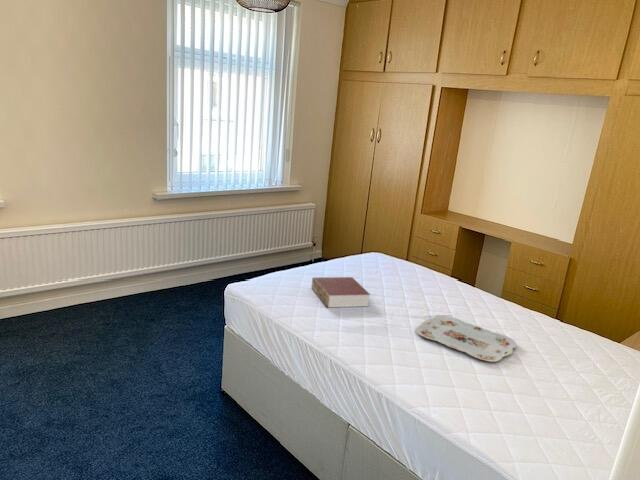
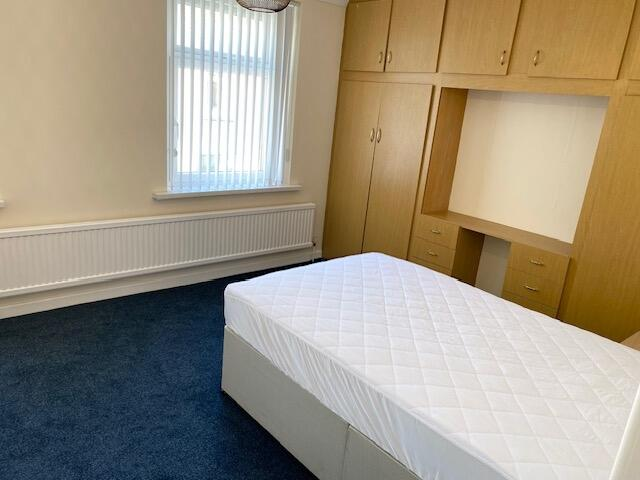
- book [311,276,371,308]
- serving tray [415,315,518,363]
